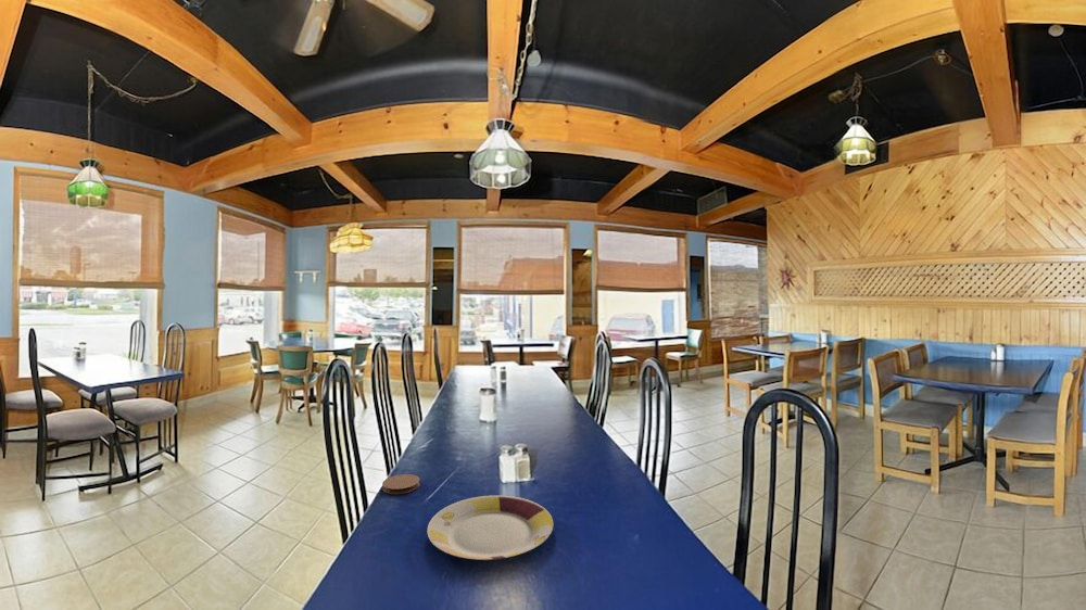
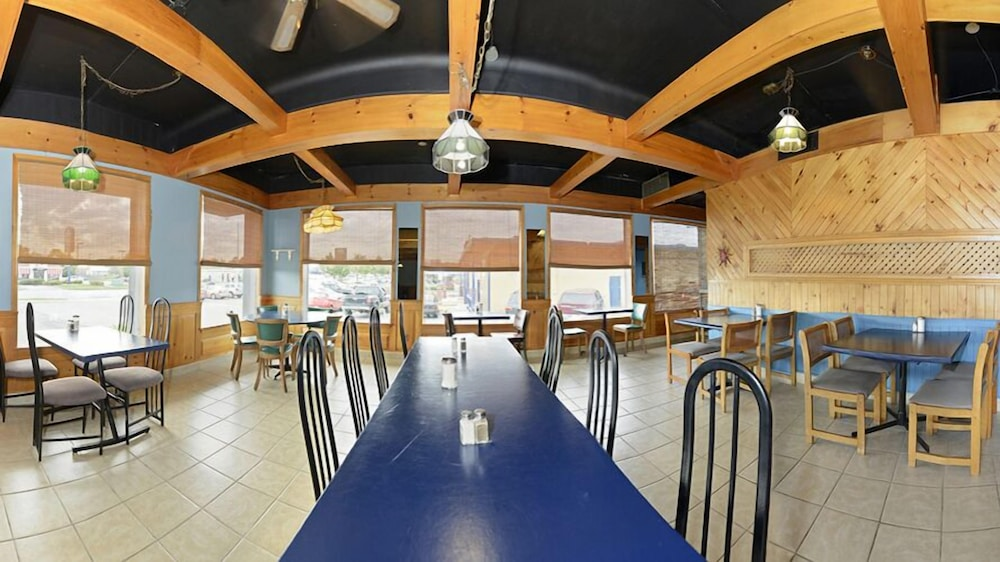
- plate [427,494,555,561]
- coaster [381,473,421,495]
